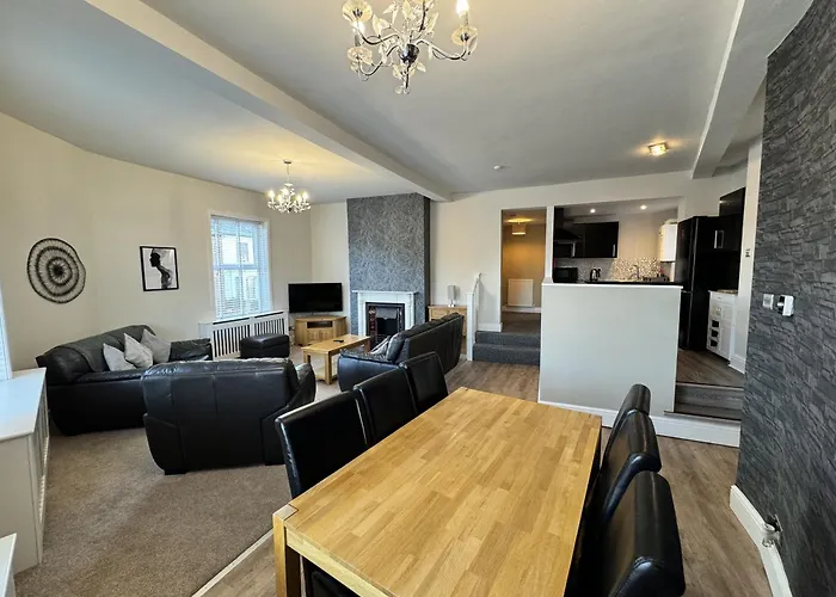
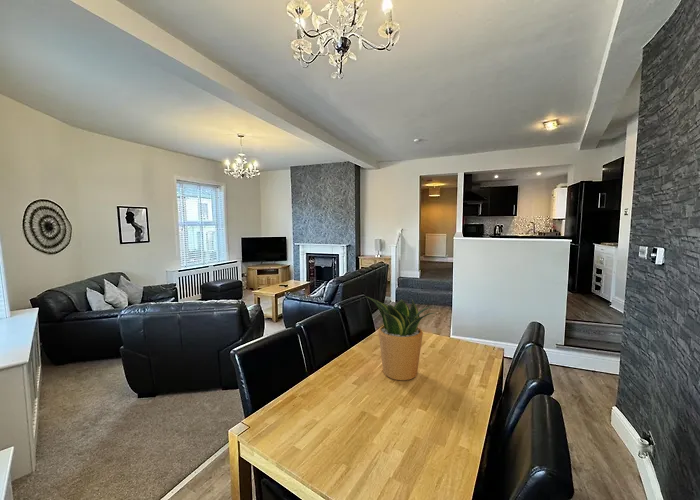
+ potted plant [365,296,434,381]
